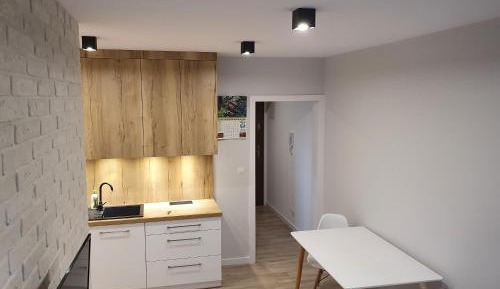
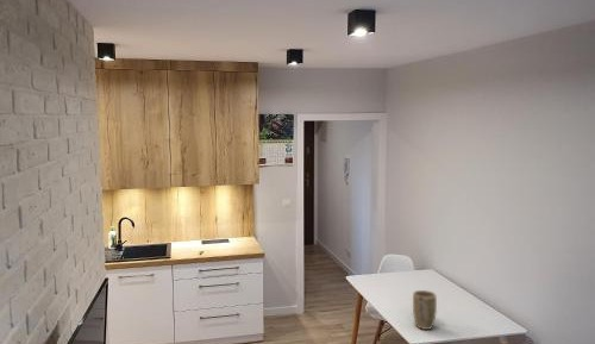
+ plant pot [412,289,438,331]
